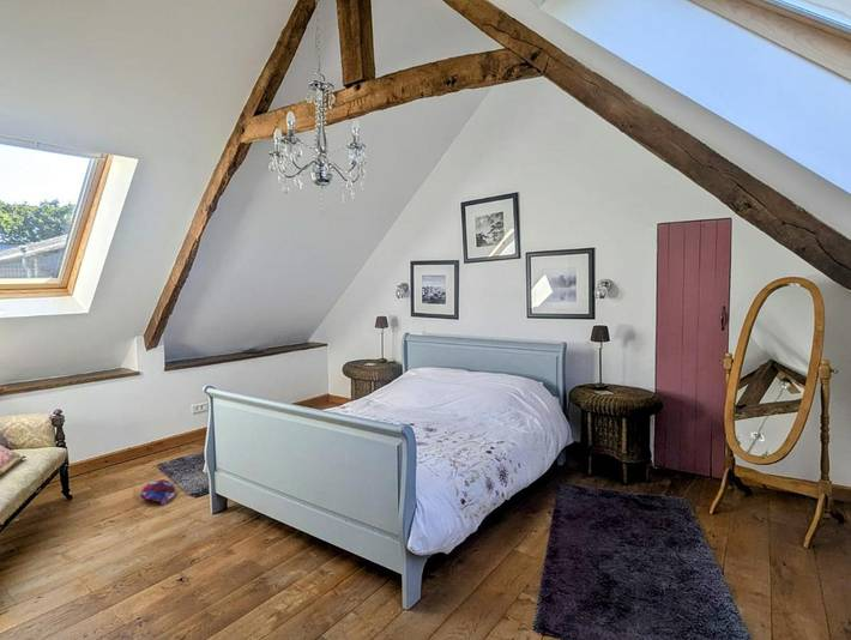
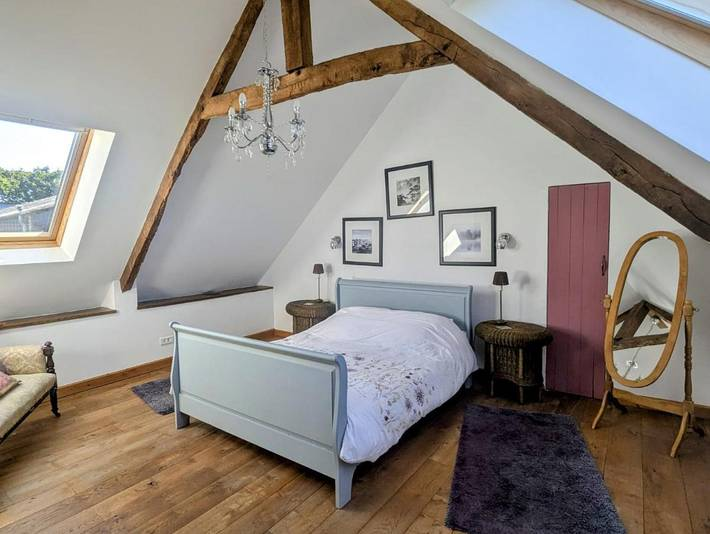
- plush toy [139,478,177,506]
